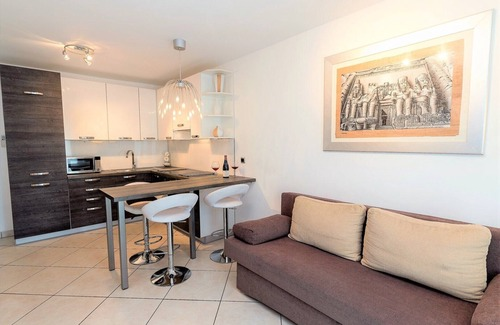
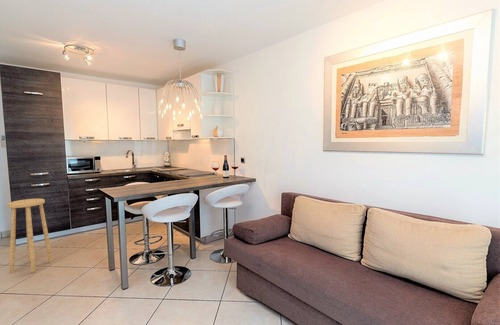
+ stool [7,198,53,274]
